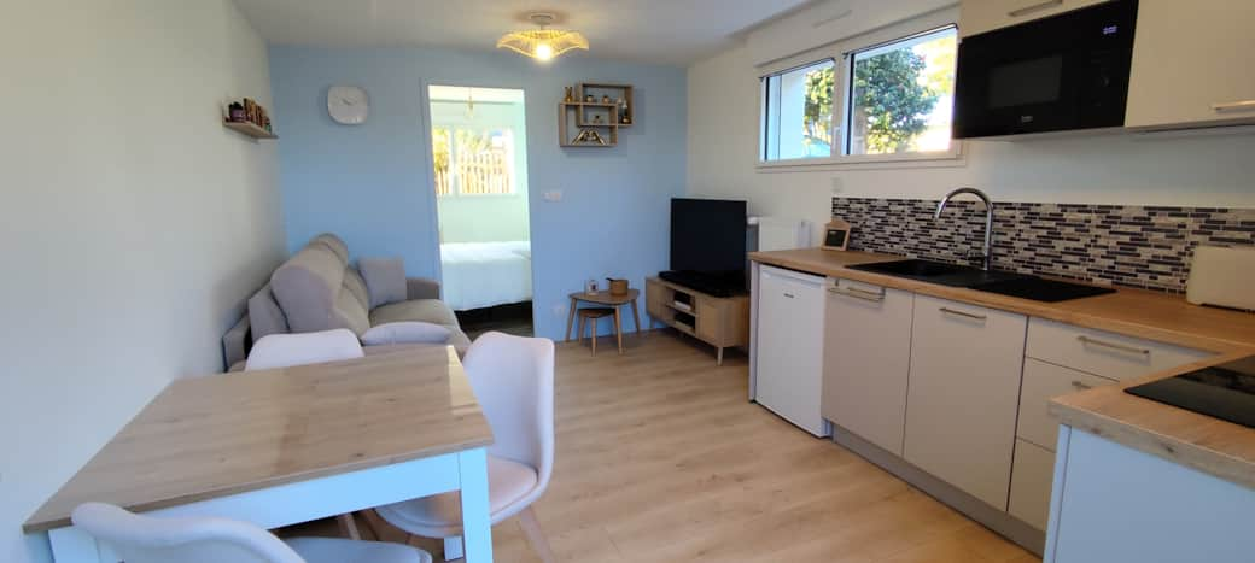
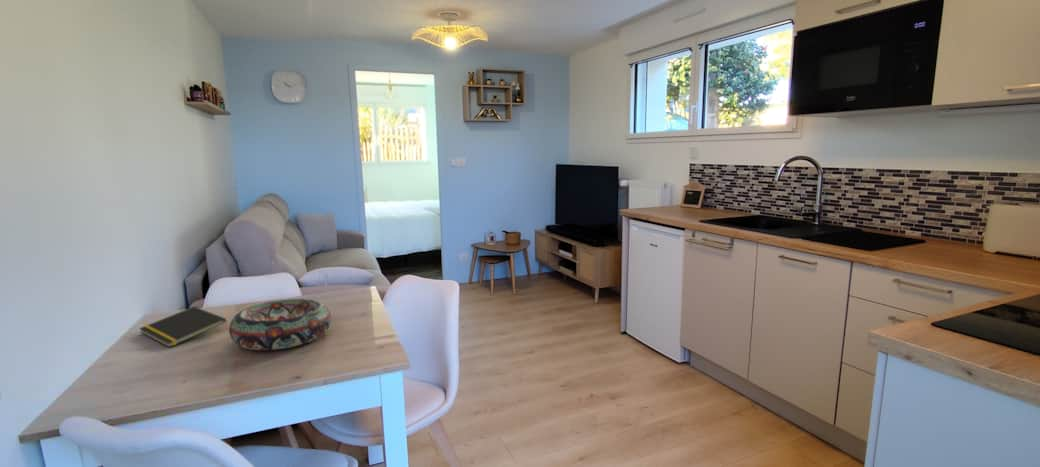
+ notepad [138,306,227,348]
+ decorative bowl [228,298,332,351]
